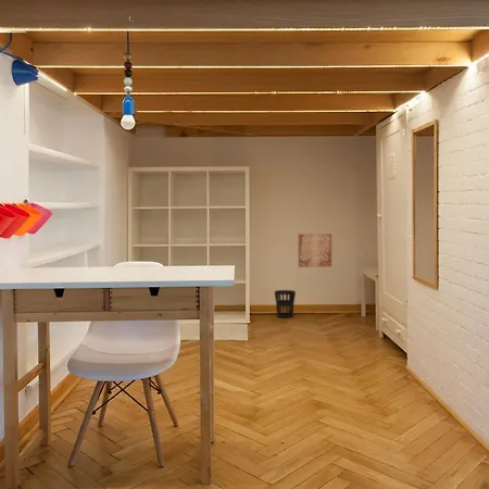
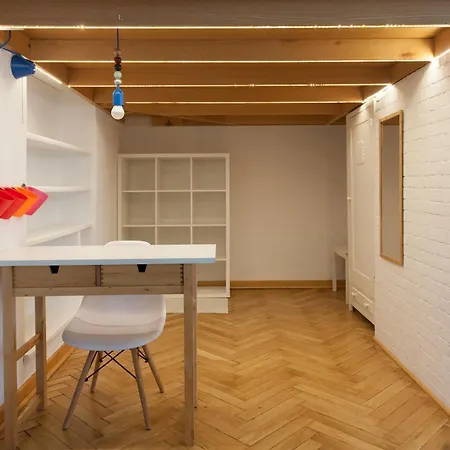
- wastebasket [274,289,297,318]
- wall art [297,233,333,268]
